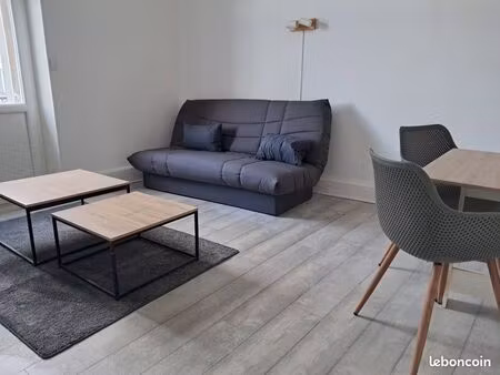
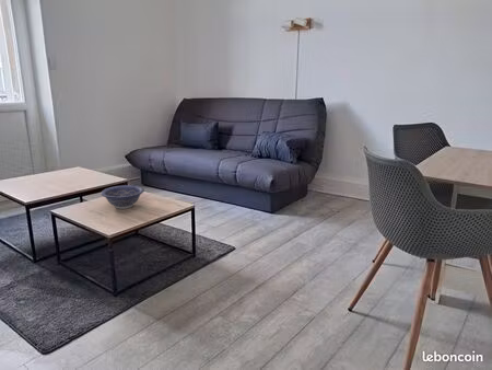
+ decorative bowl [99,184,145,210]
